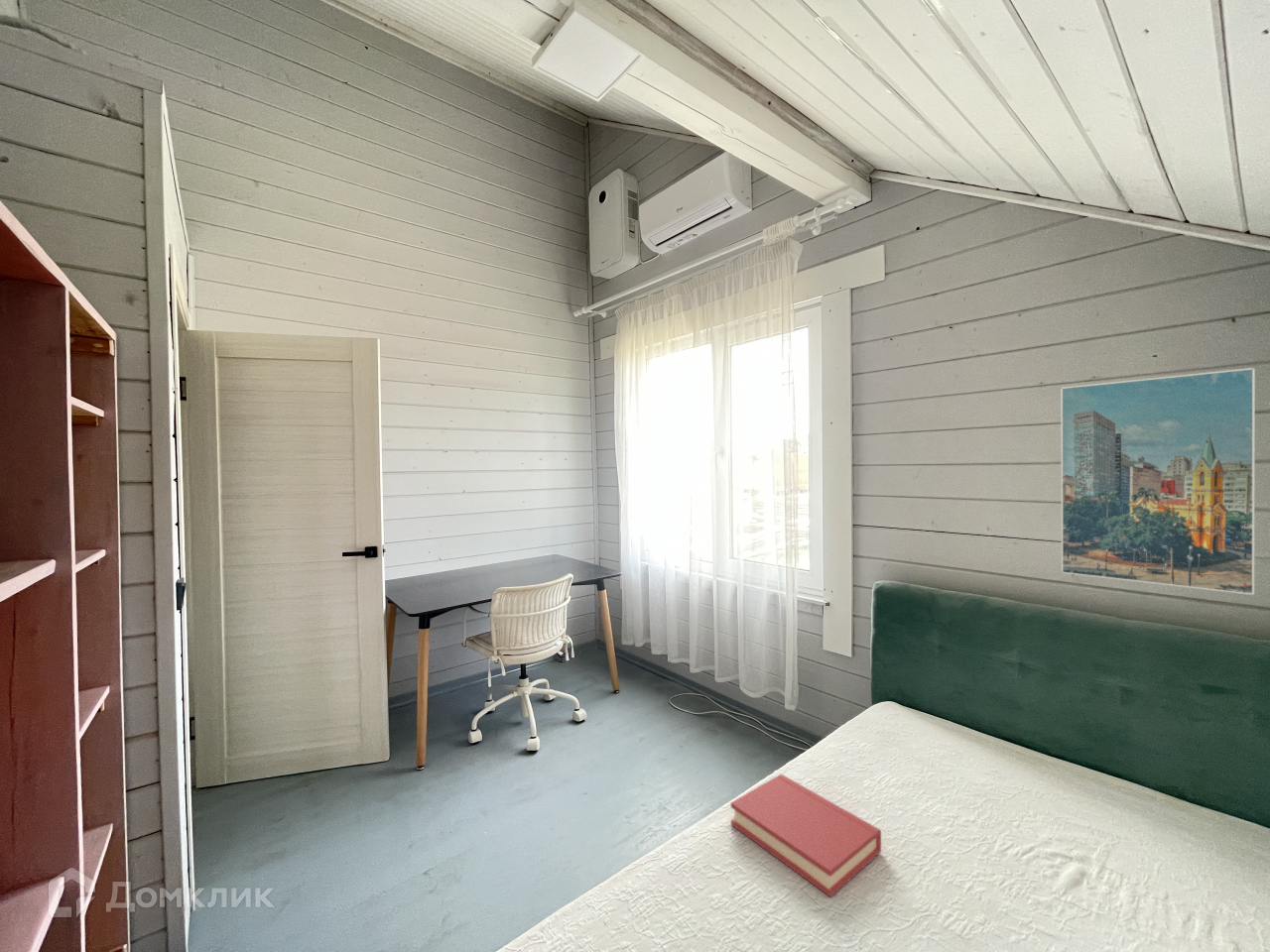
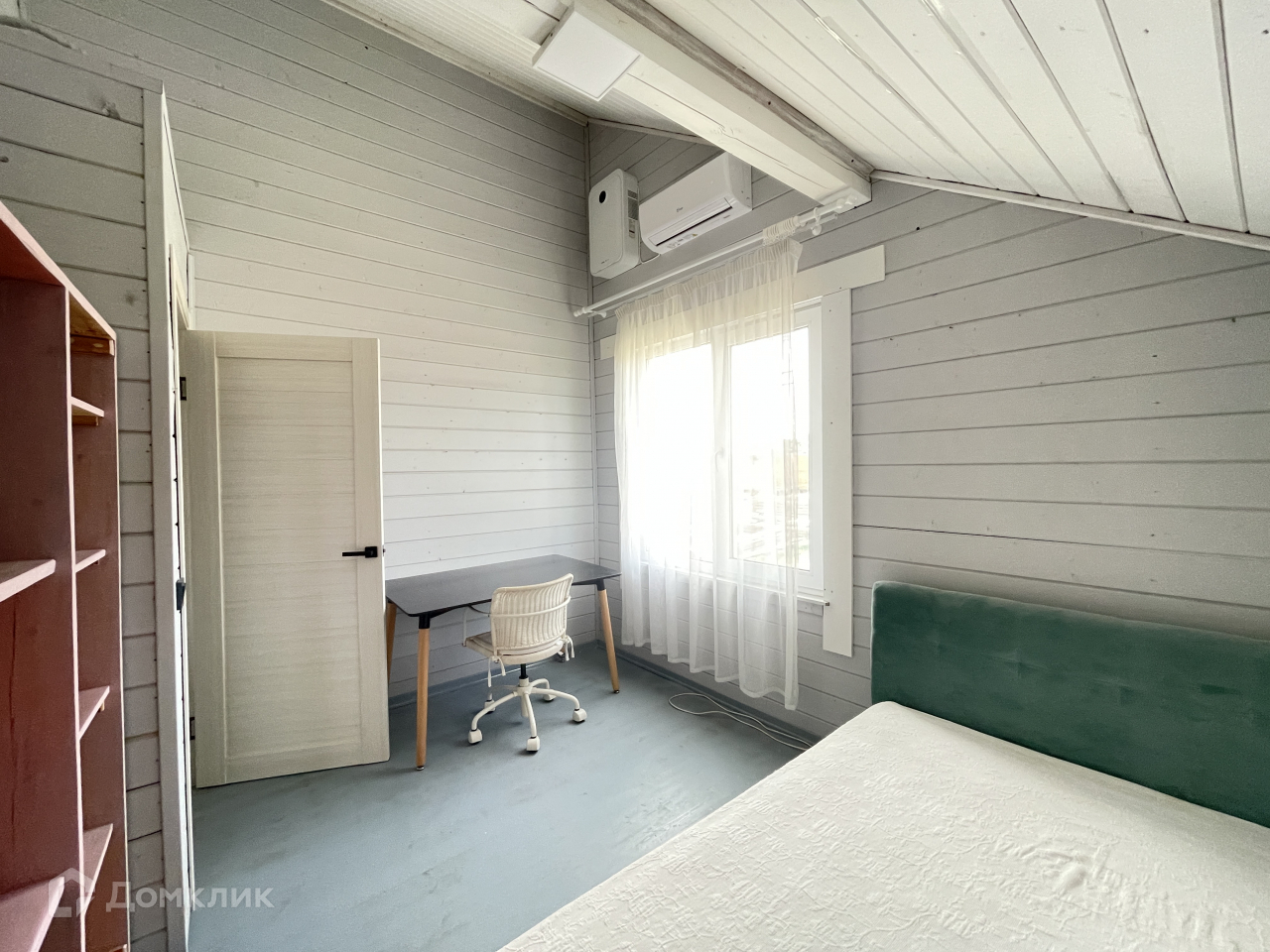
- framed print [1060,367,1256,596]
- hardback book [730,773,882,897]
